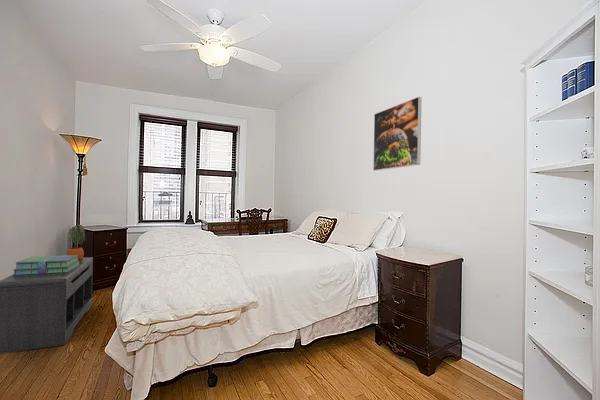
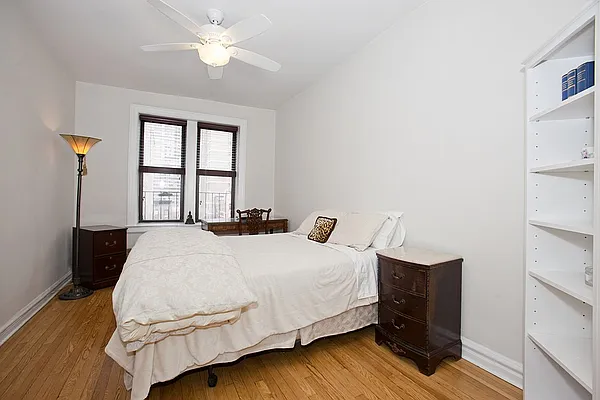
- stack of books [12,255,80,275]
- bench [0,256,94,355]
- potted plant [65,224,86,262]
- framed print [372,96,422,172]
